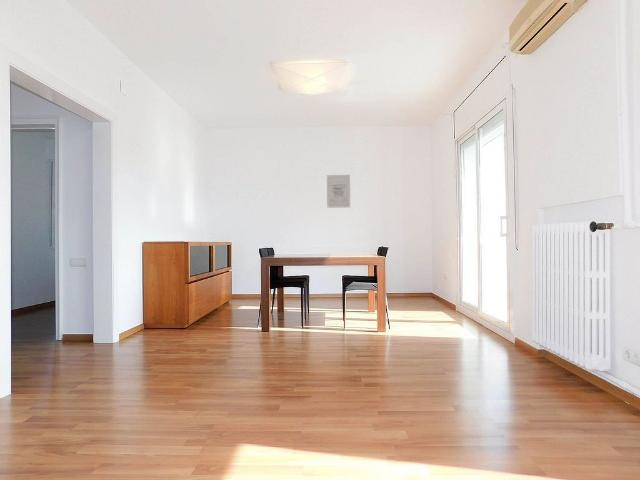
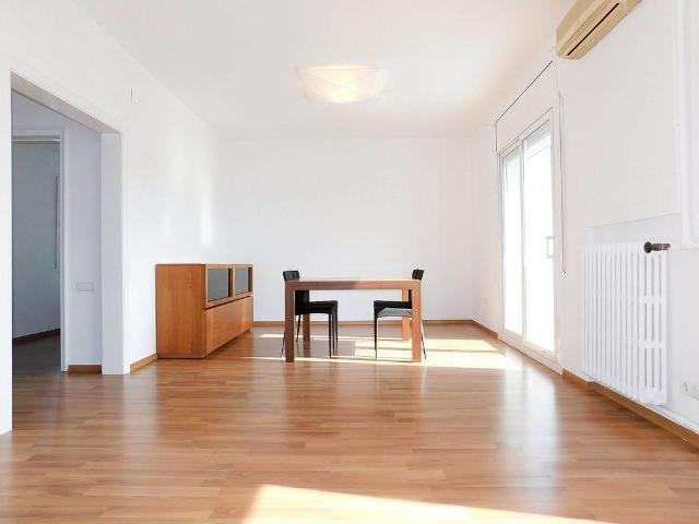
- wall art [326,174,351,209]
